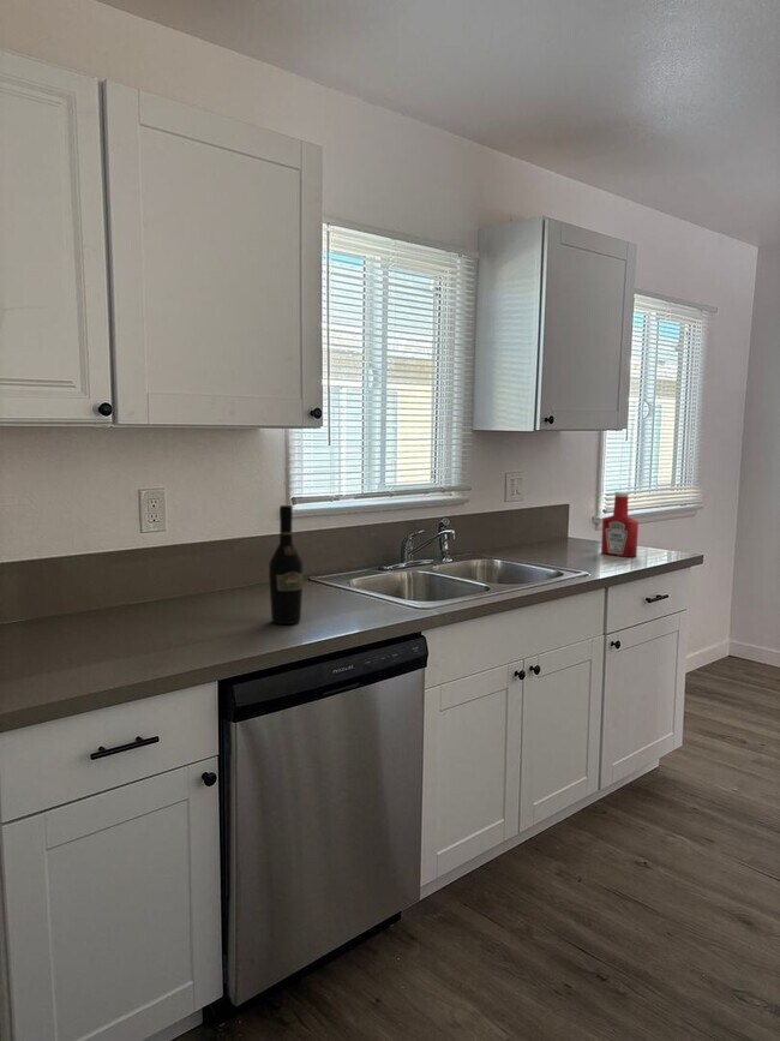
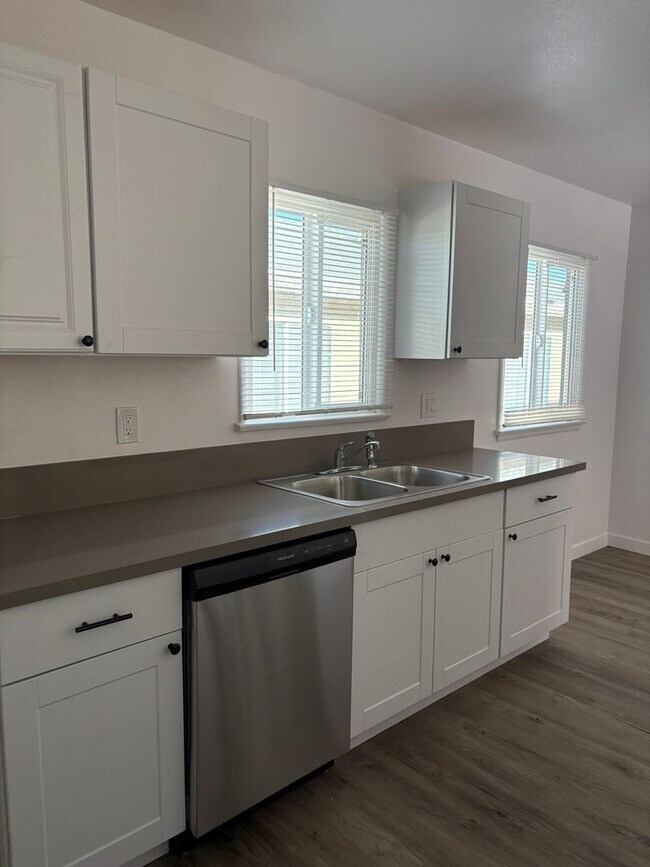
- soap bottle [600,490,640,558]
- wine bottle [268,504,304,626]
